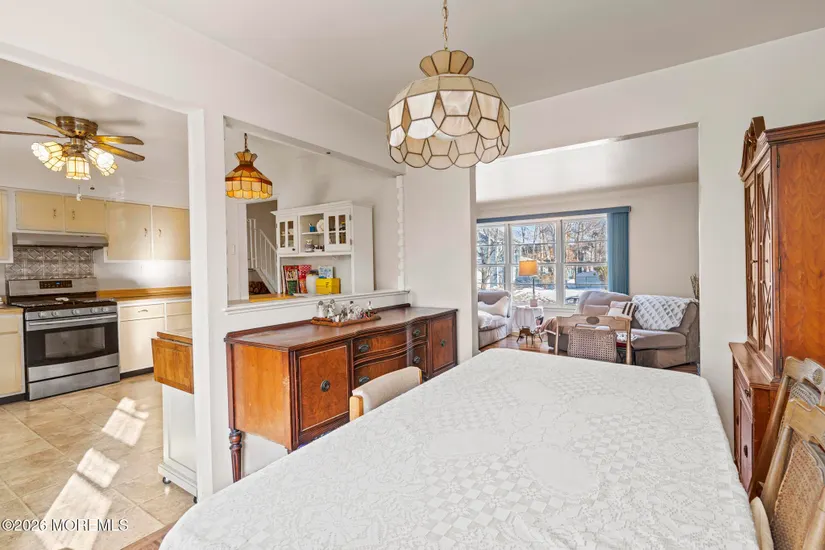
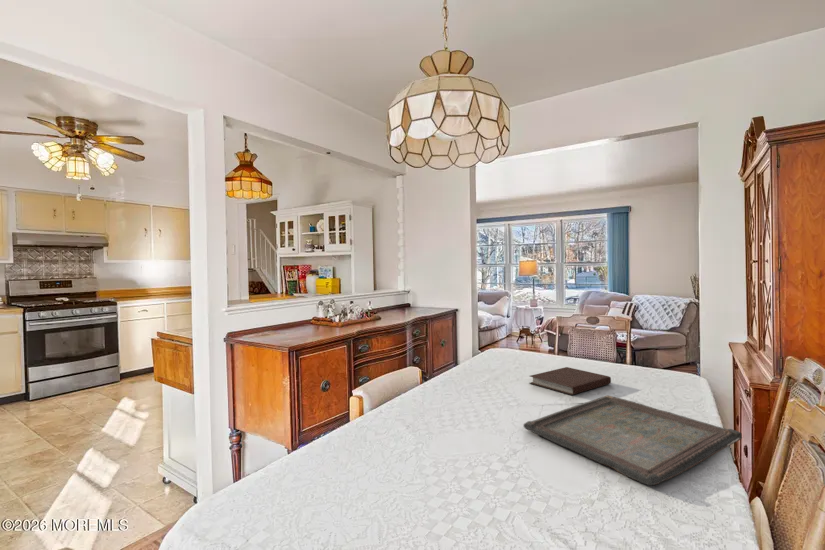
+ serving tray [522,394,743,486]
+ notebook [529,366,612,396]
